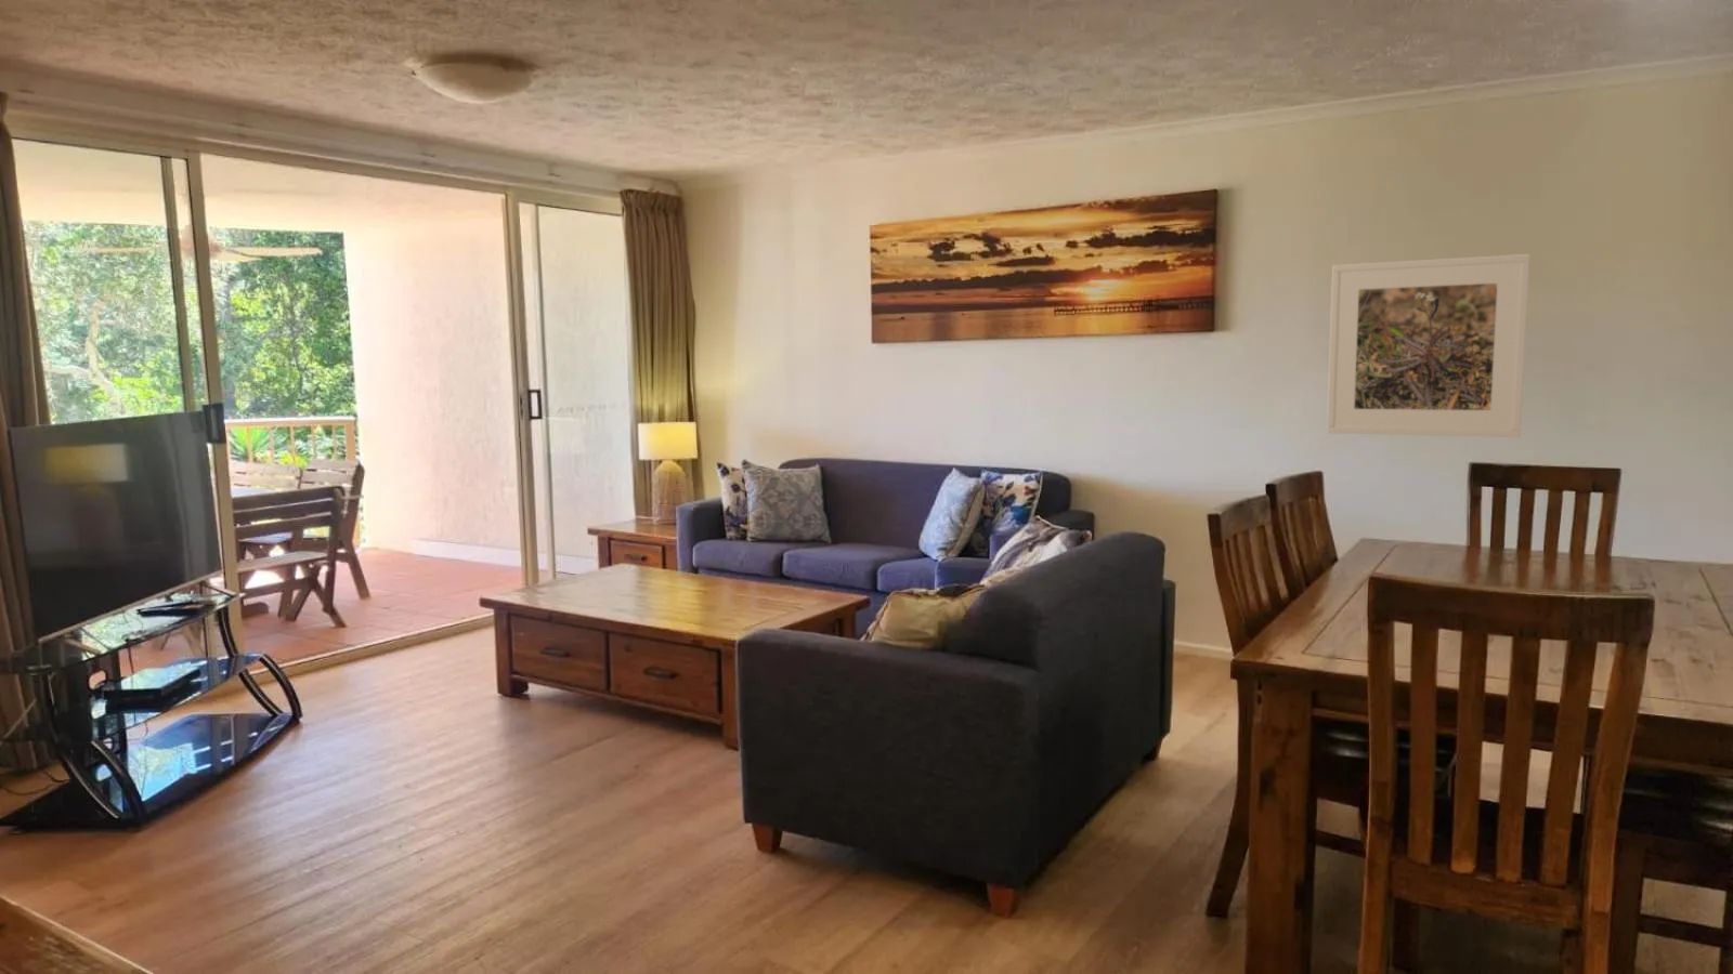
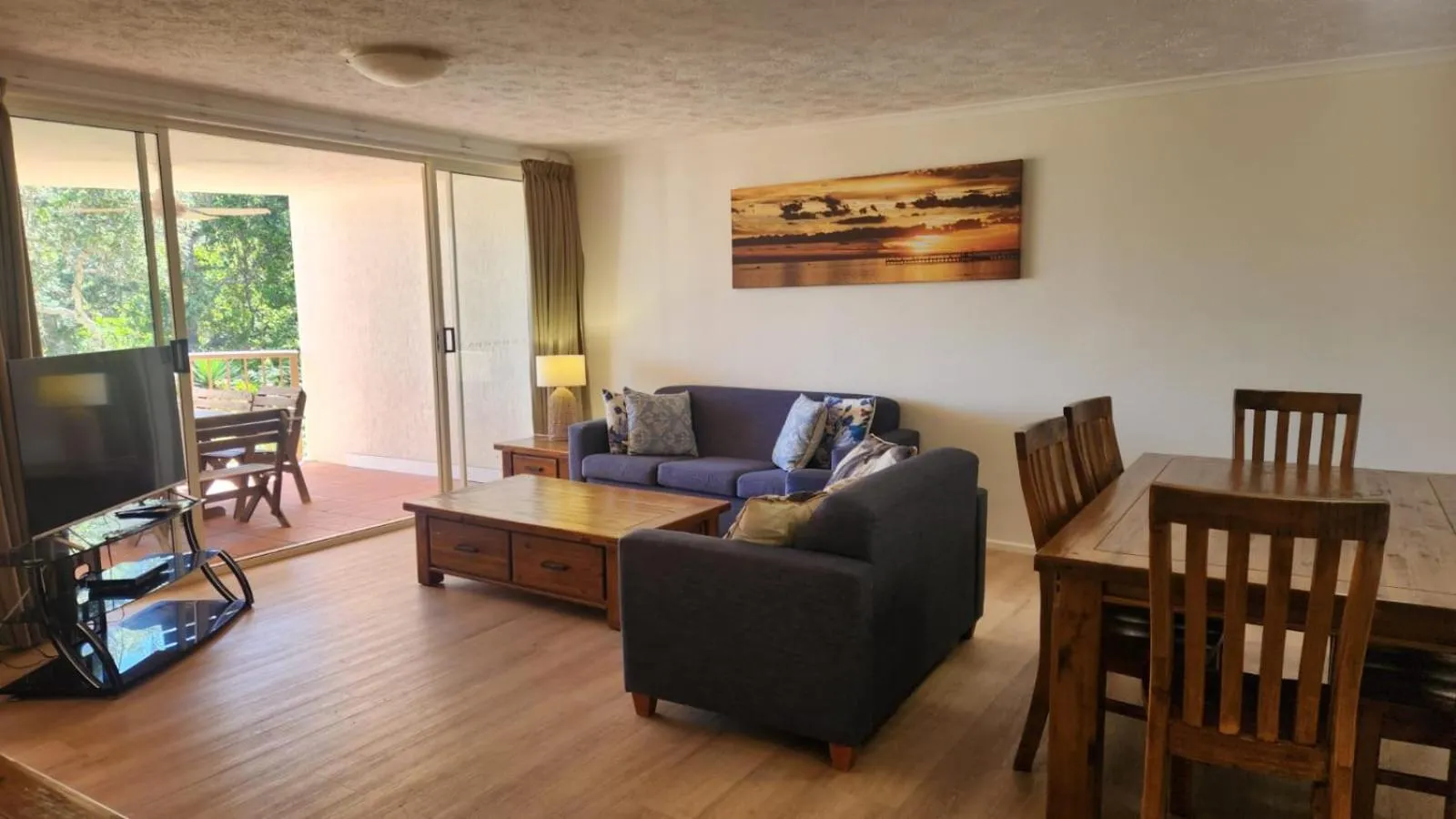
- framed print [1326,253,1532,439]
